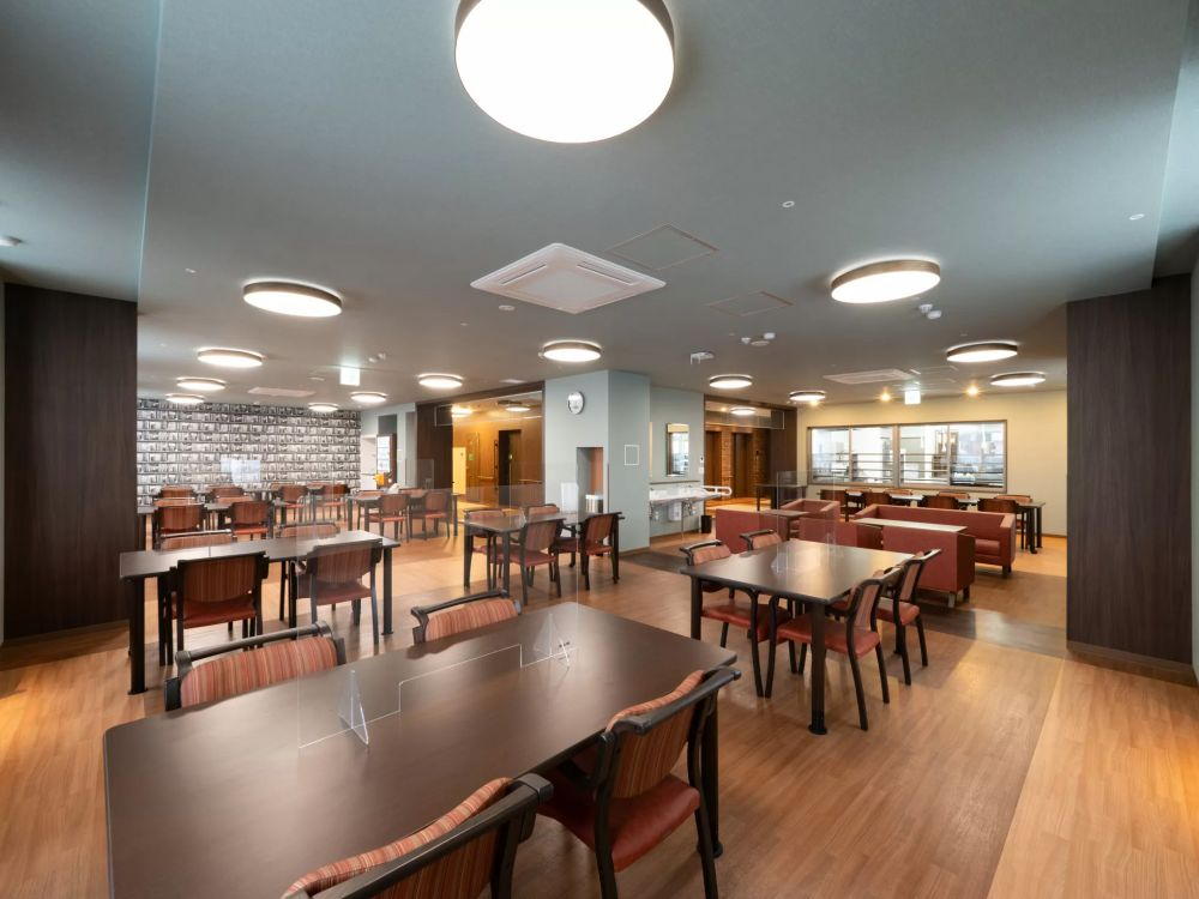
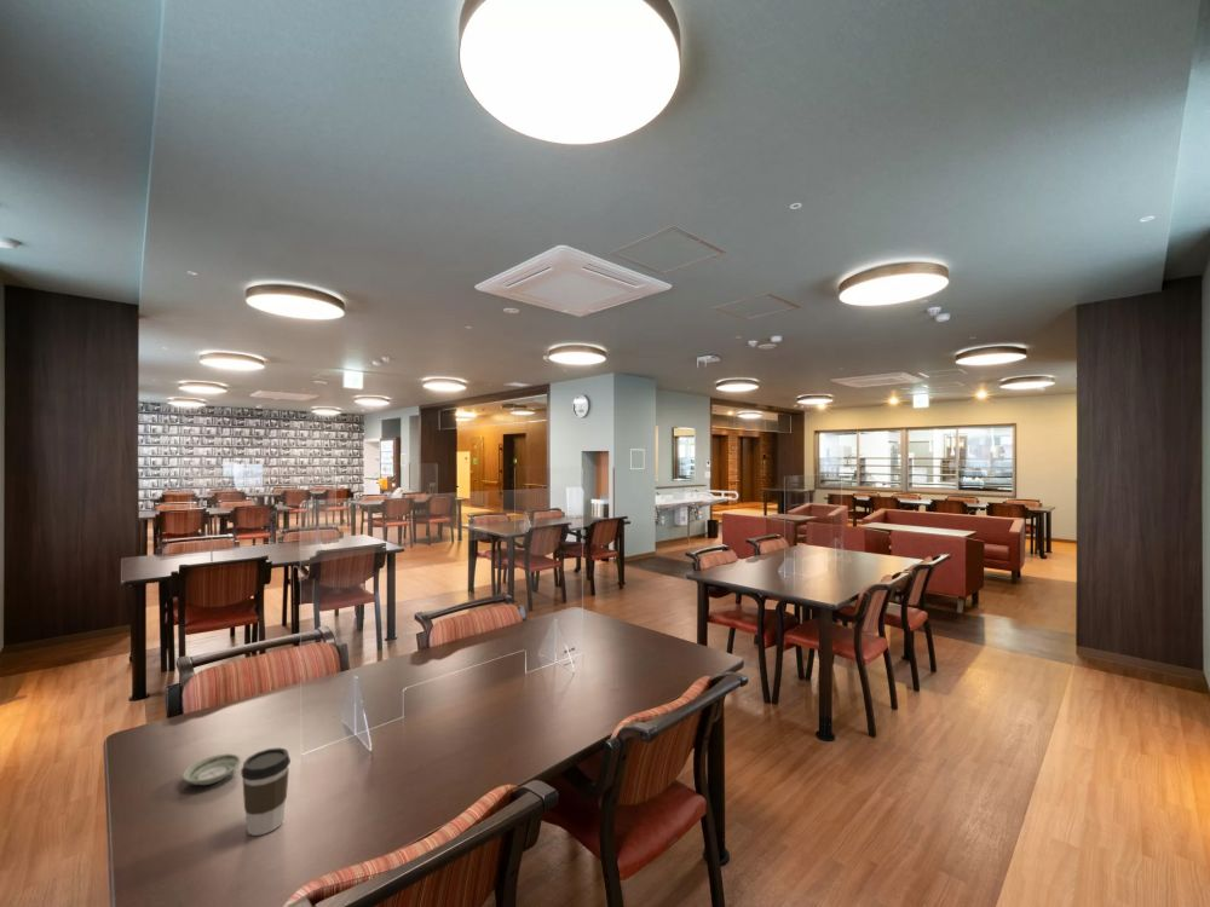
+ coffee cup [240,746,292,837]
+ saucer [182,752,242,786]
